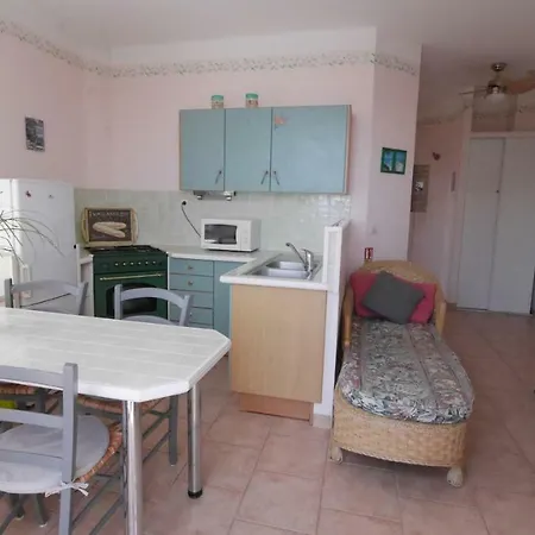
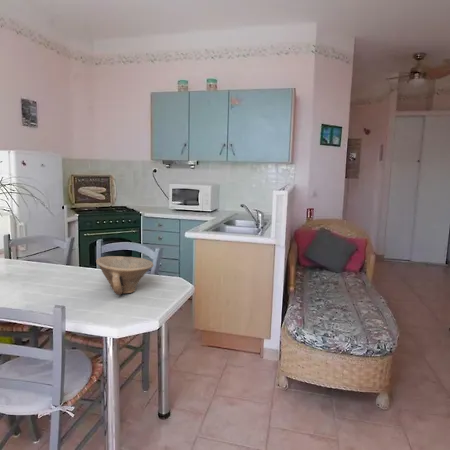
+ bowl [95,255,154,296]
